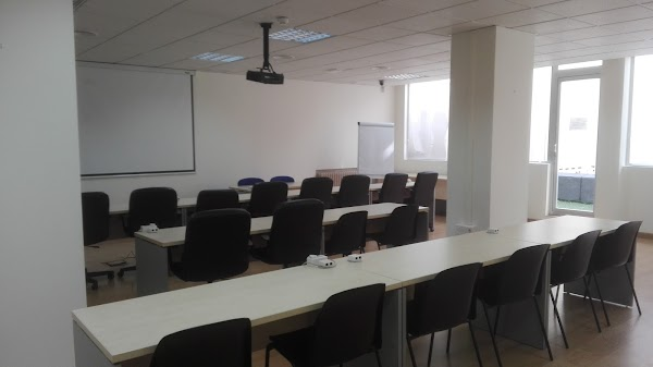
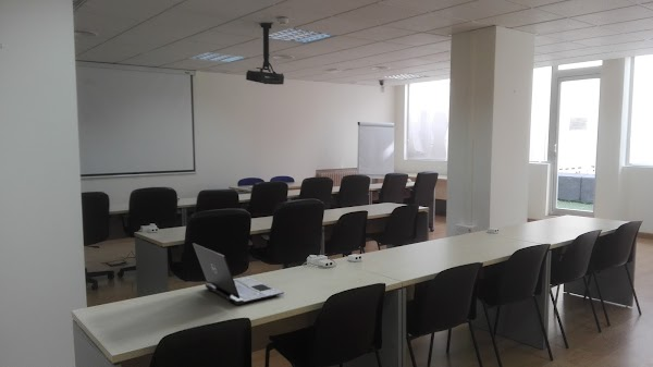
+ laptop [192,242,285,306]
